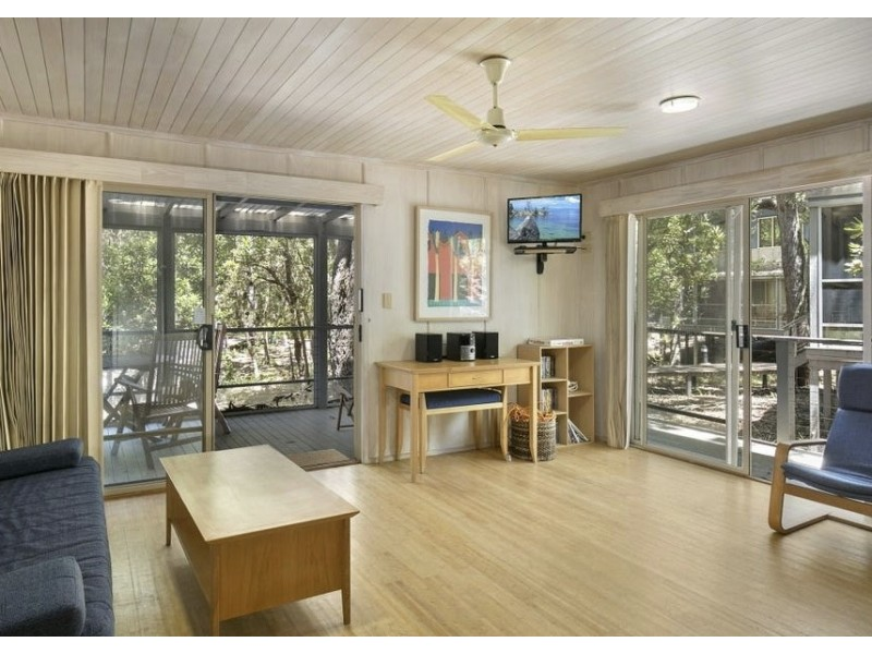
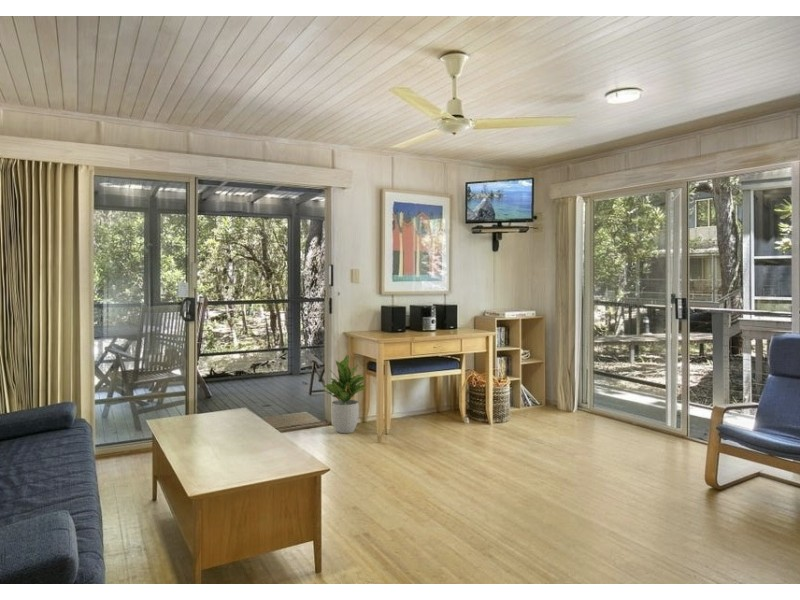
+ potted plant [318,354,367,434]
